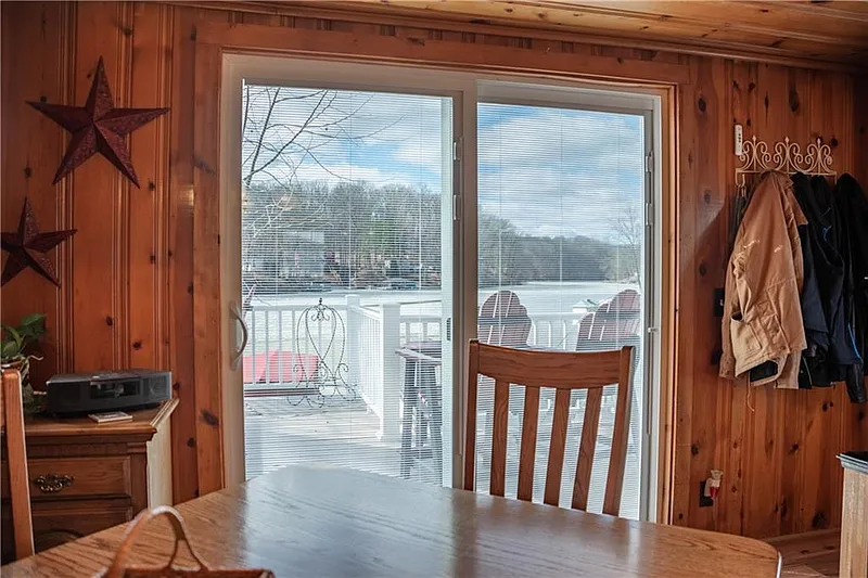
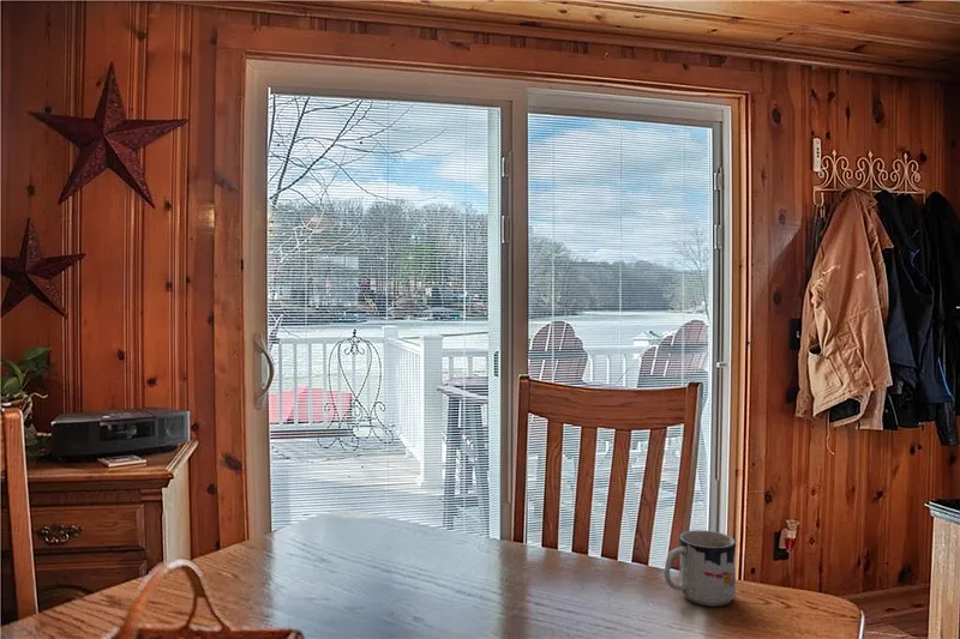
+ mug [664,529,737,608]
